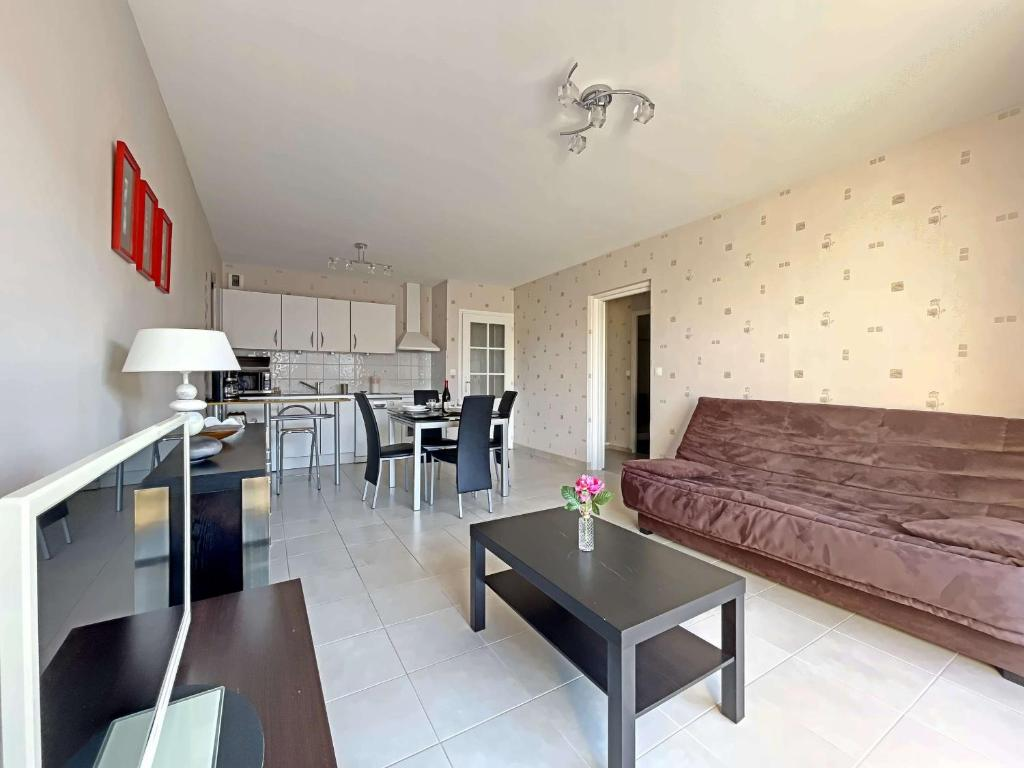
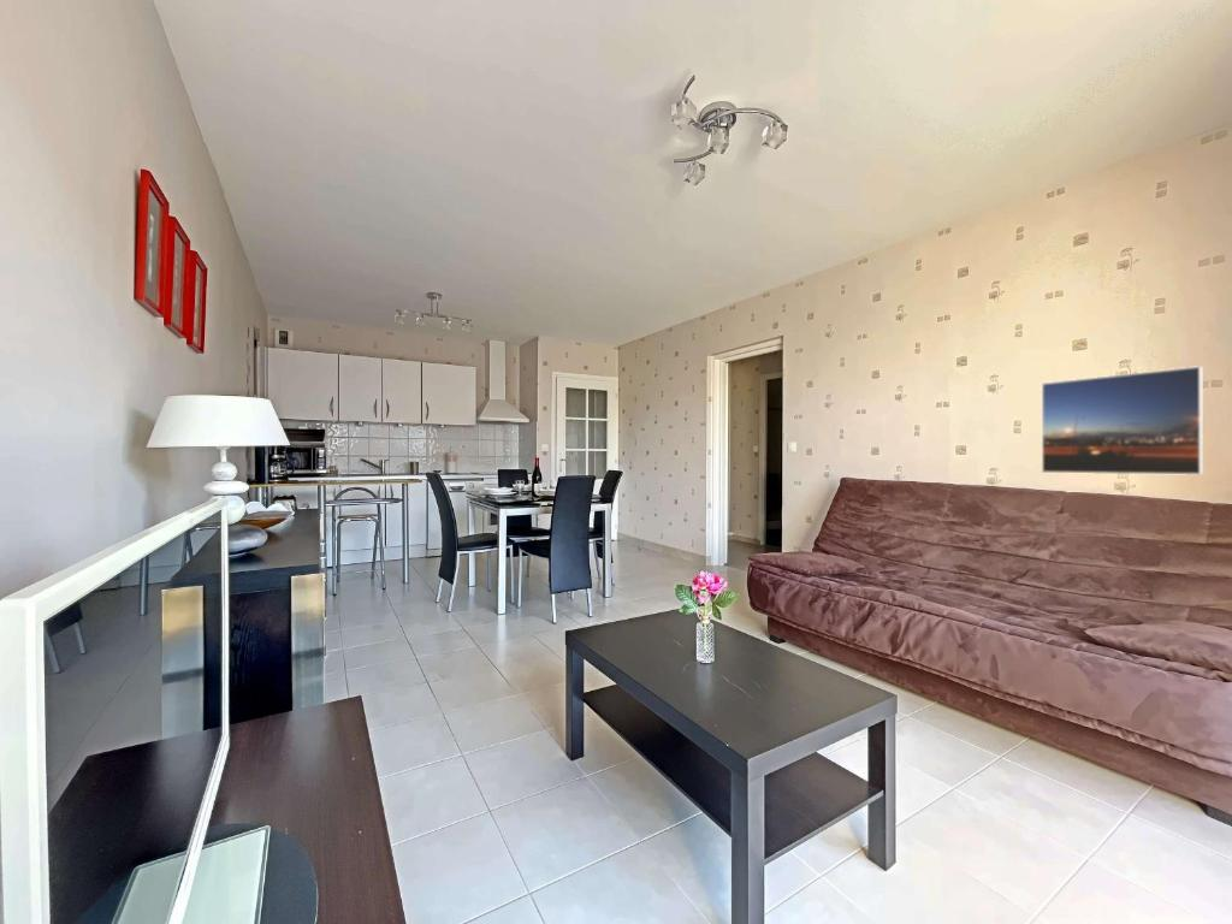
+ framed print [1041,365,1204,476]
